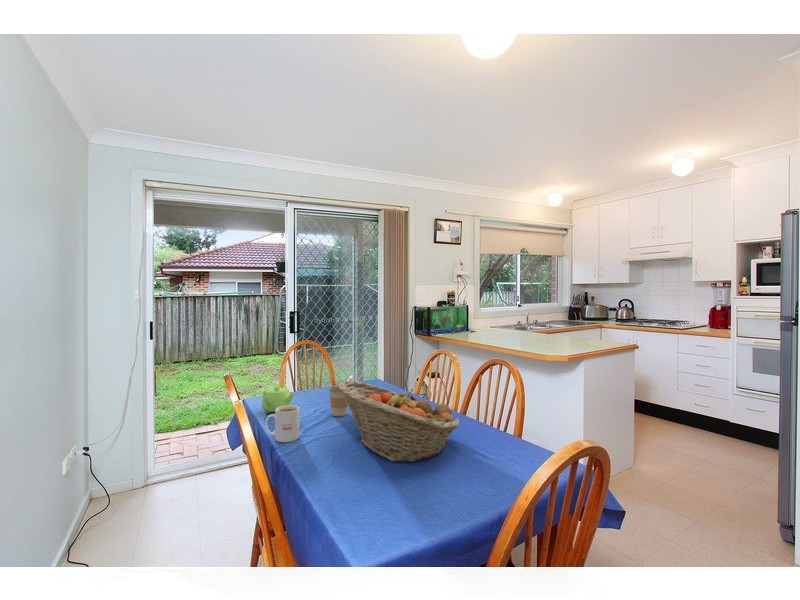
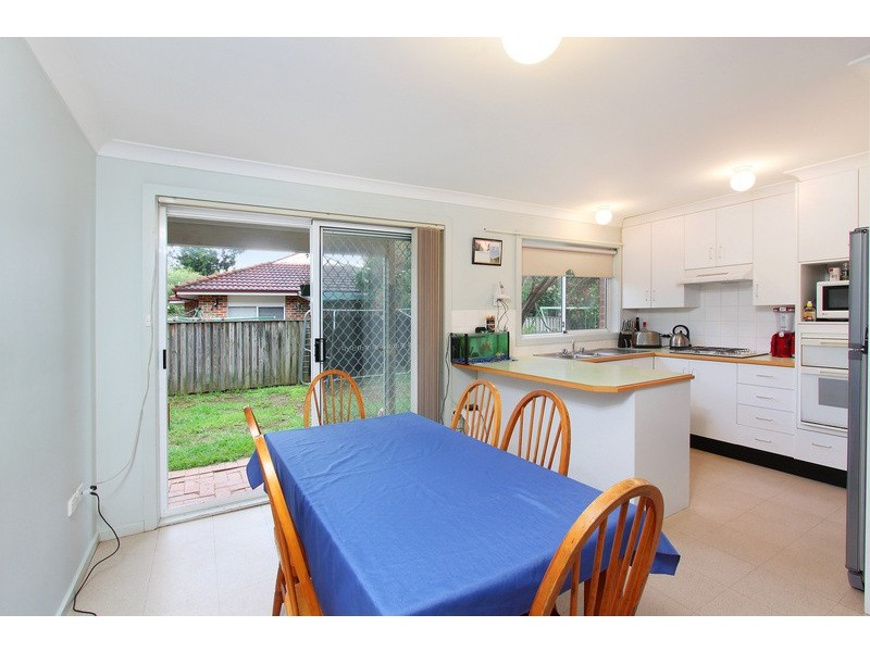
- mug [264,404,300,443]
- coffee cup [328,384,349,417]
- teapot [261,385,296,414]
- fruit basket [338,380,461,463]
